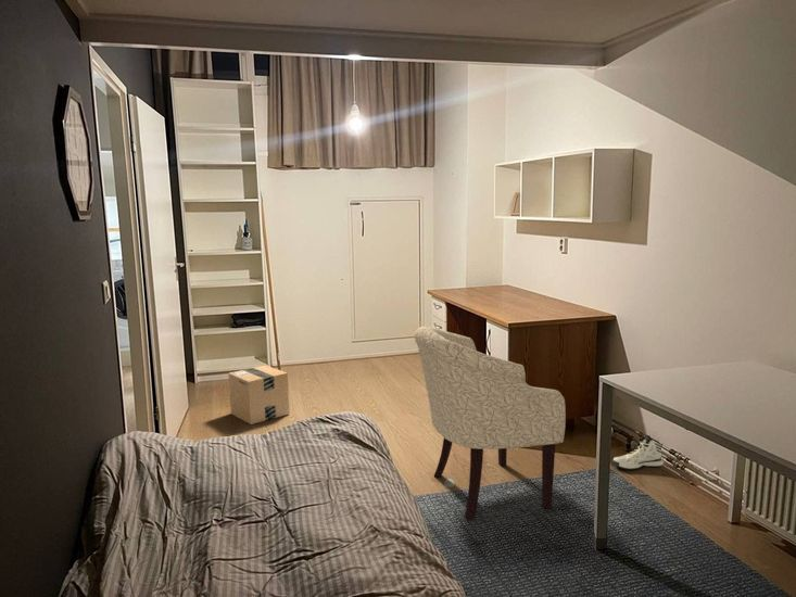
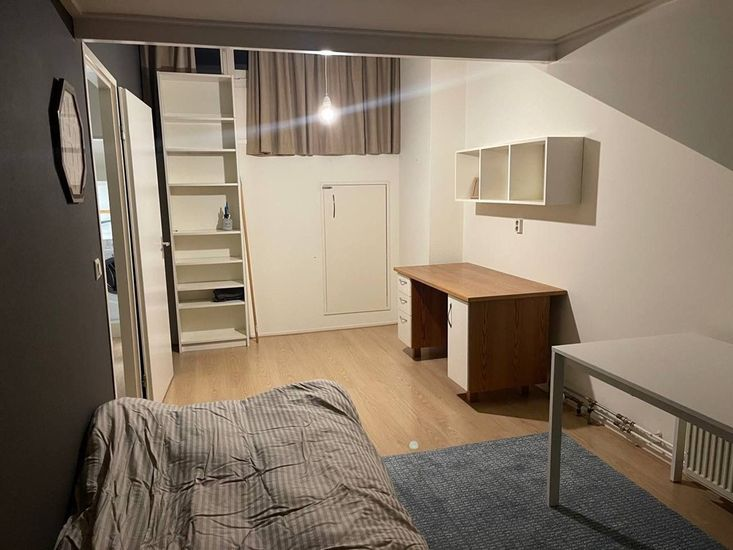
- cardboard box [227,365,290,425]
- chair [413,326,567,520]
- sneaker [611,434,665,471]
